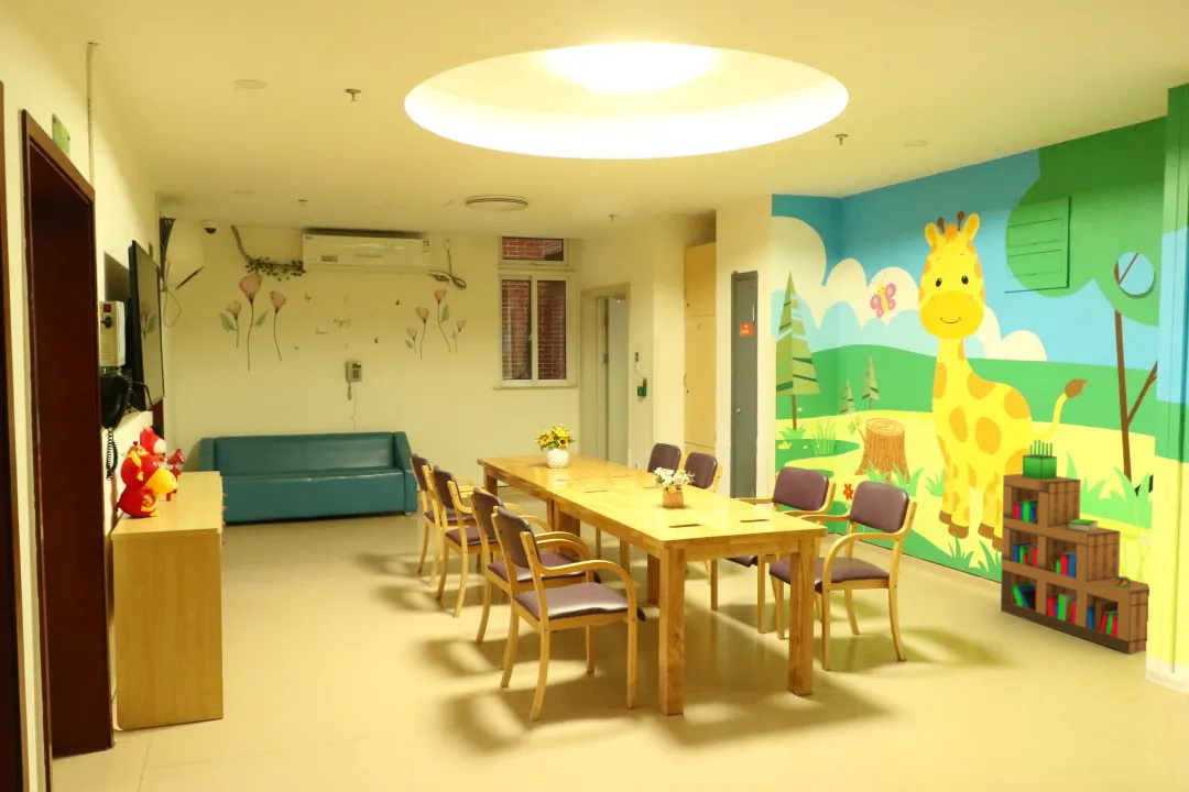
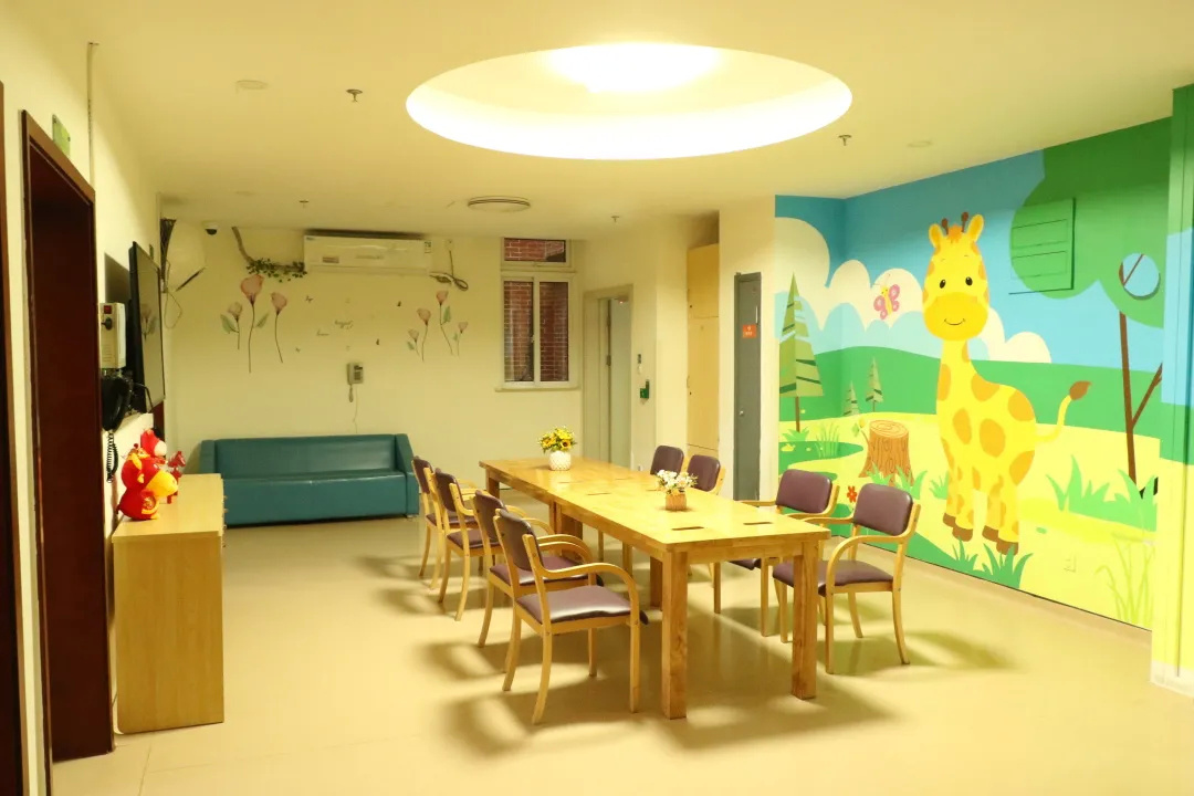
- bookshelf [1000,439,1150,654]
